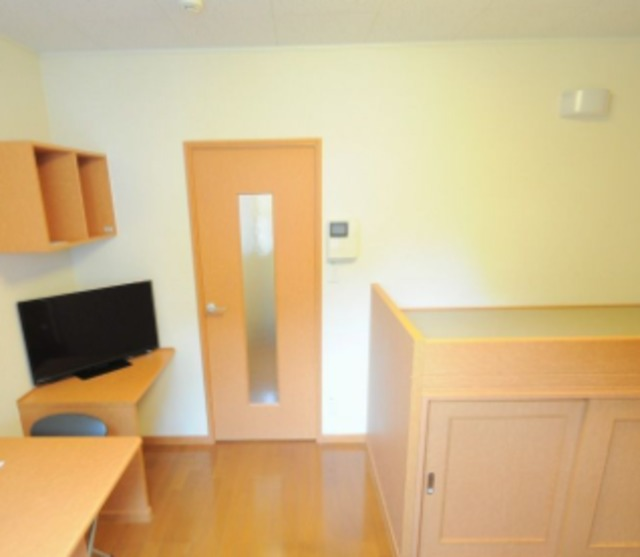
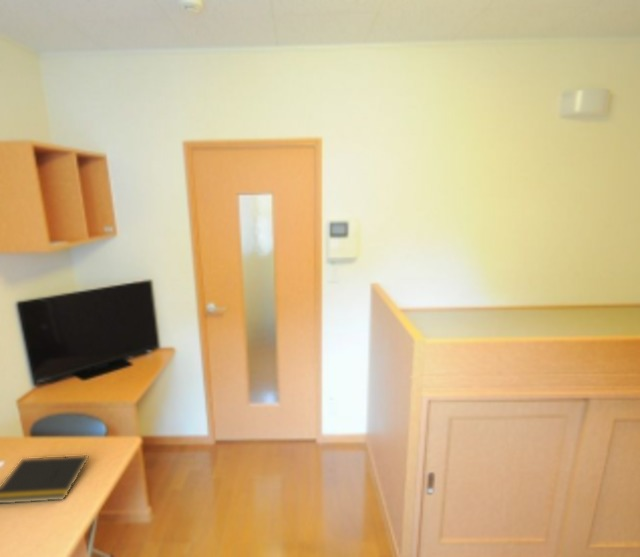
+ notepad [0,454,90,504]
